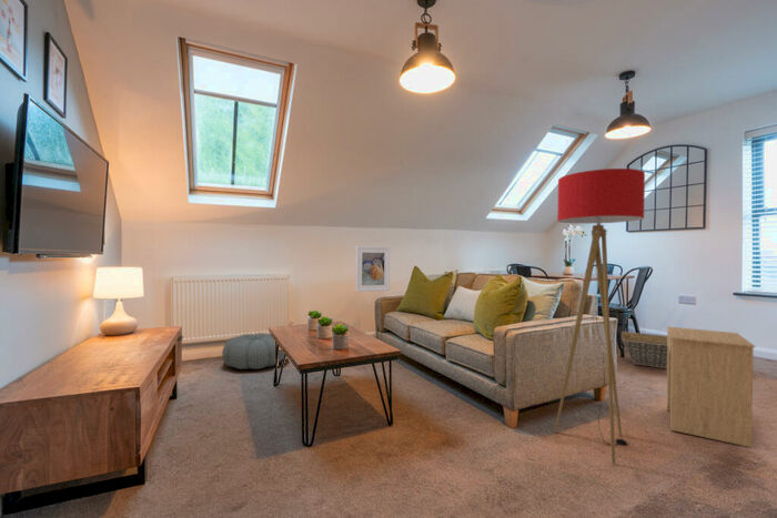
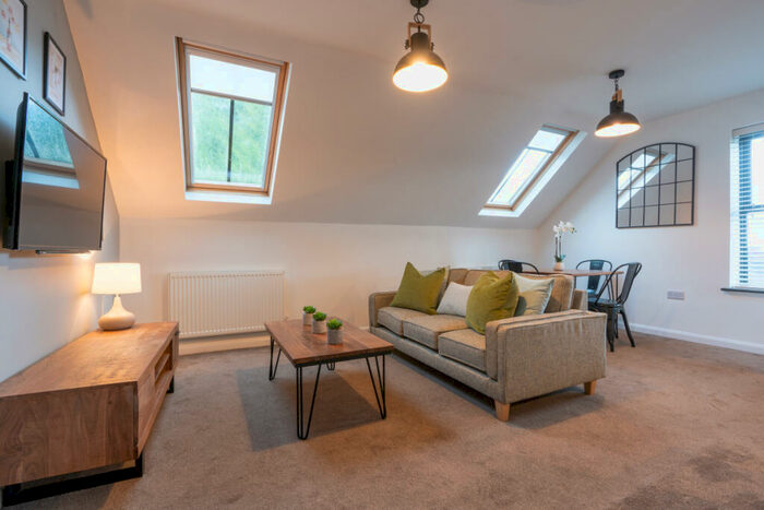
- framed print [355,245,391,293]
- basket [620,331,668,369]
- side table [666,325,757,448]
- floor lamp [554,167,646,465]
- pouf [221,332,285,370]
